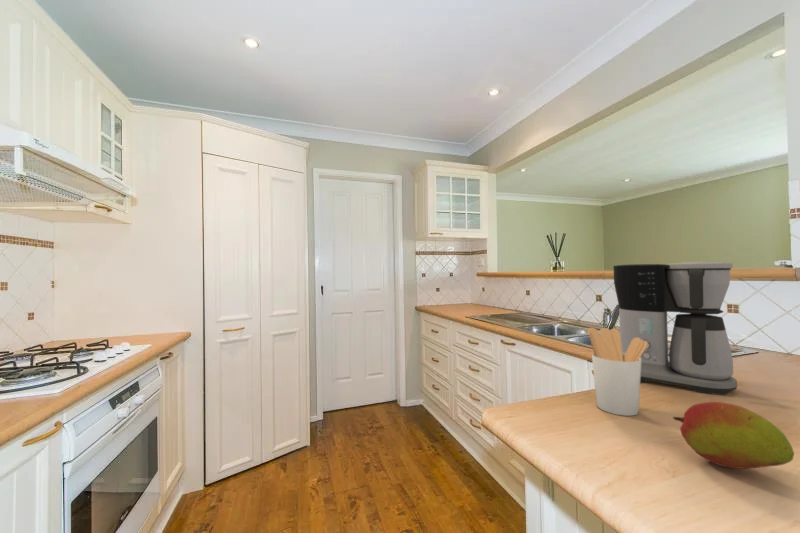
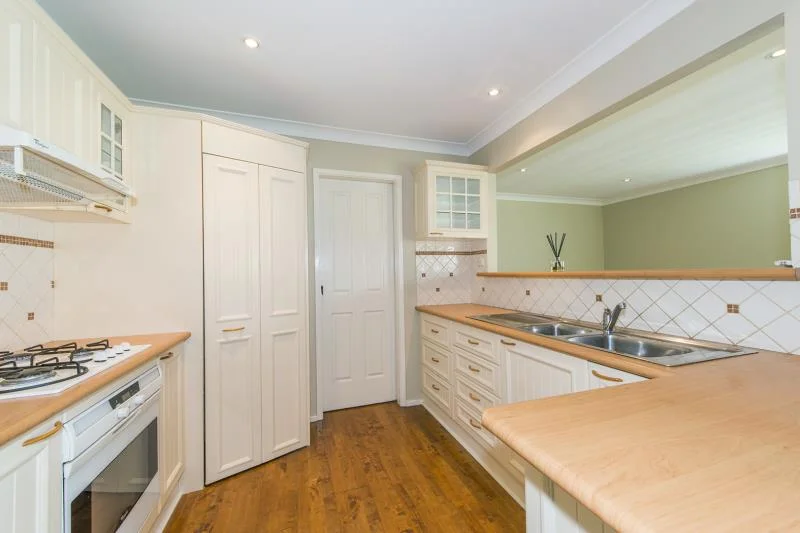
- coffee maker [612,260,738,396]
- fruit [672,401,795,470]
- utensil holder [586,327,648,417]
